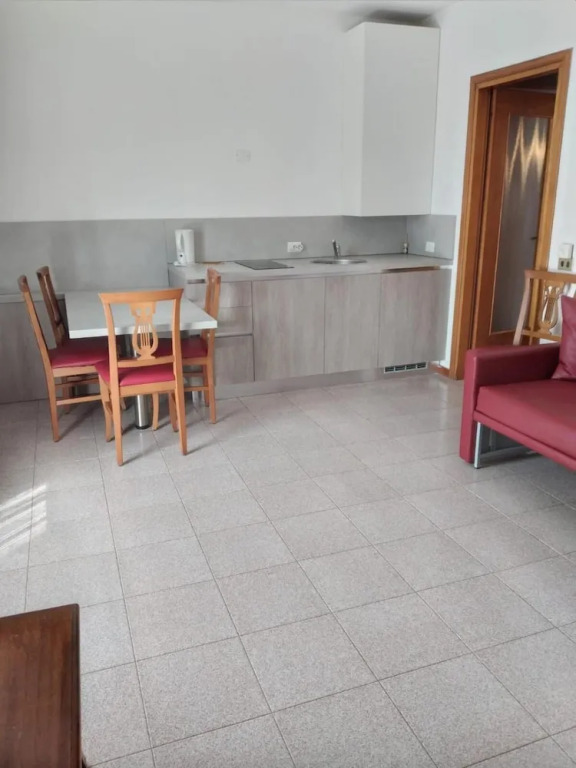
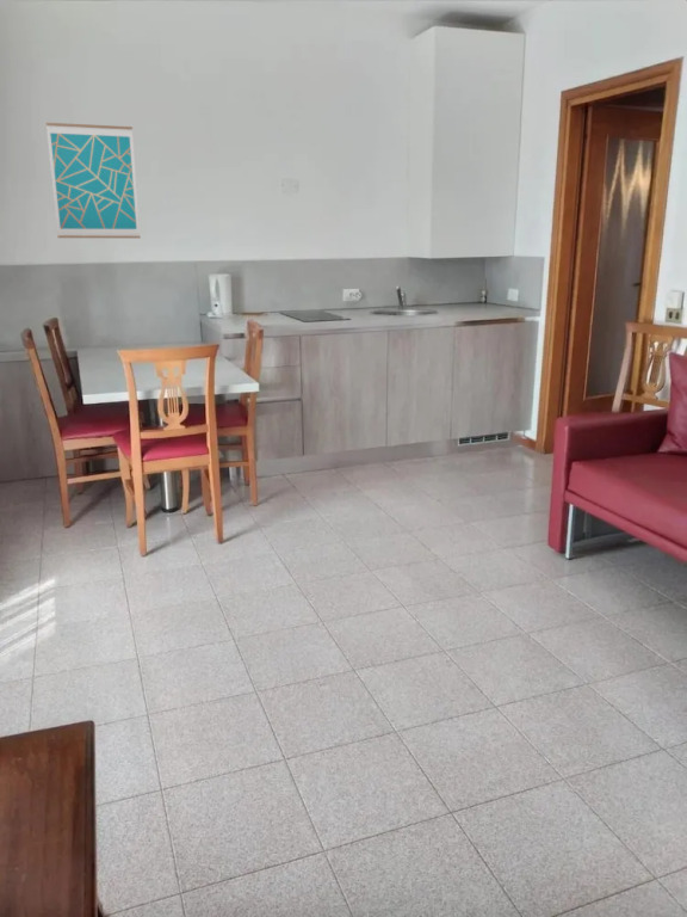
+ wall art [45,122,142,239]
